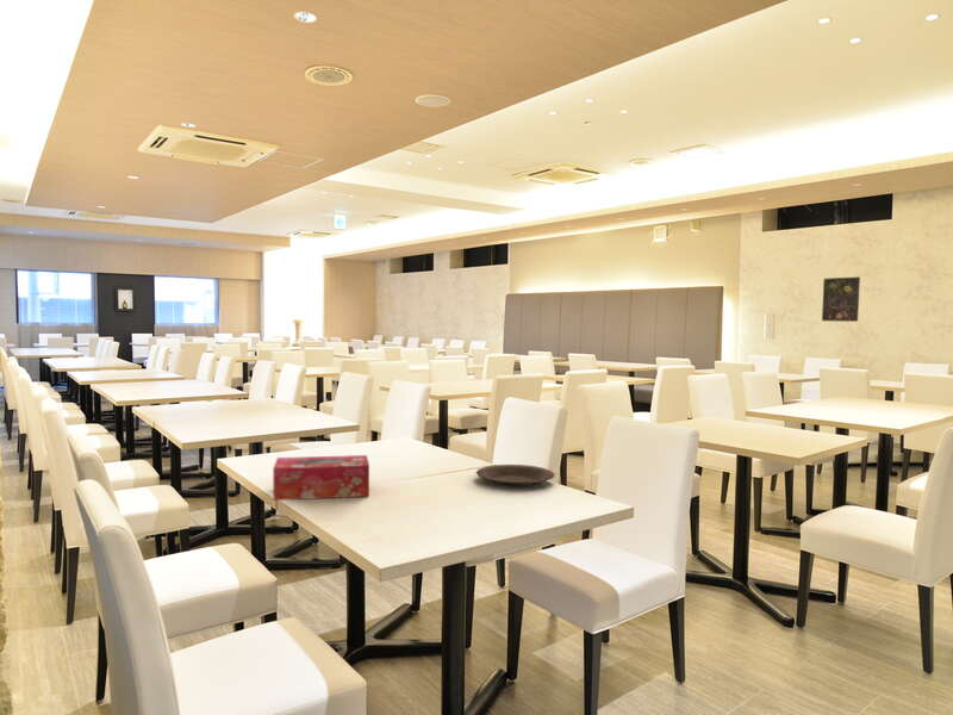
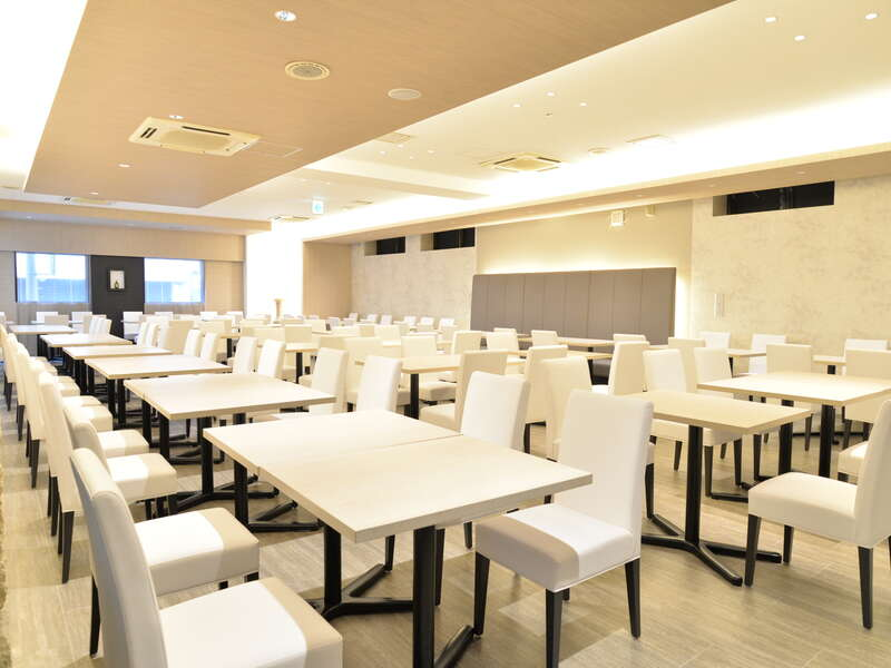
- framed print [821,275,861,323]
- plate [475,464,556,487]
- tissue box [272,454,370,502]
